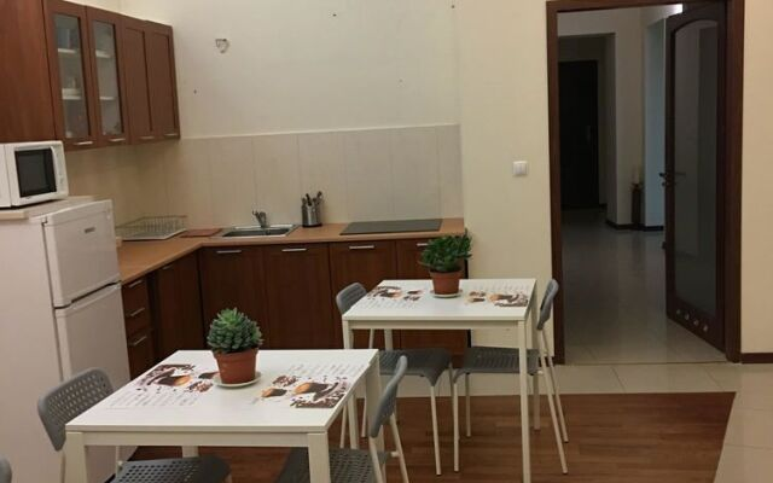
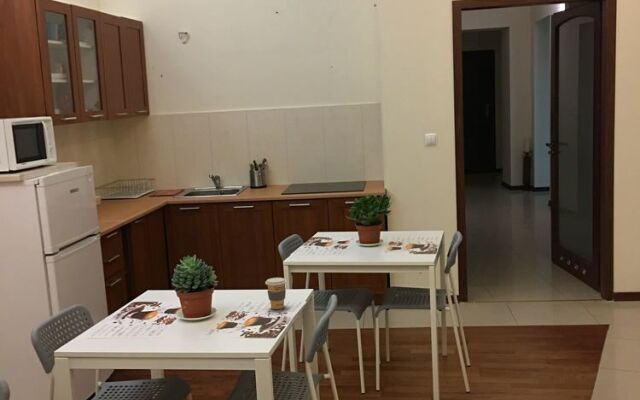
+ coffee cup [264,277,287,310]
